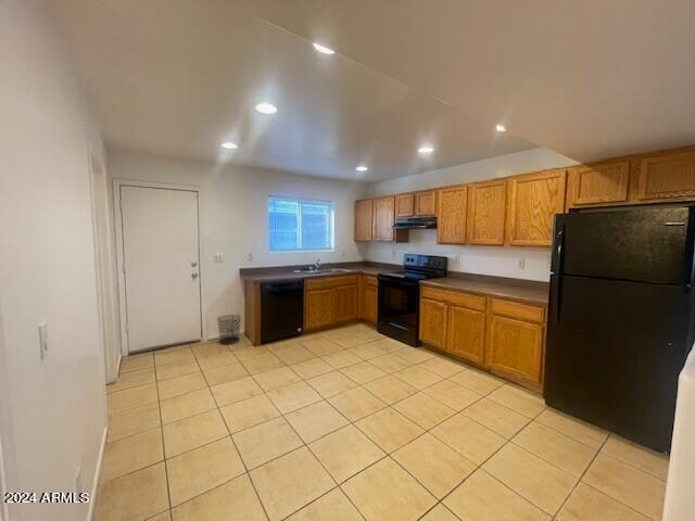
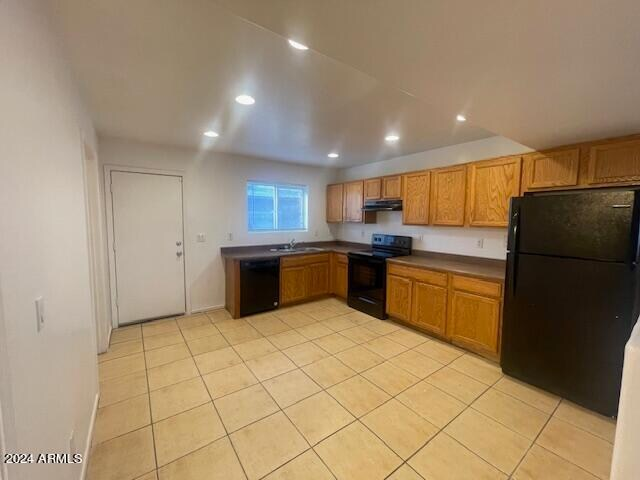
- waste bin [216,314,242,345]
